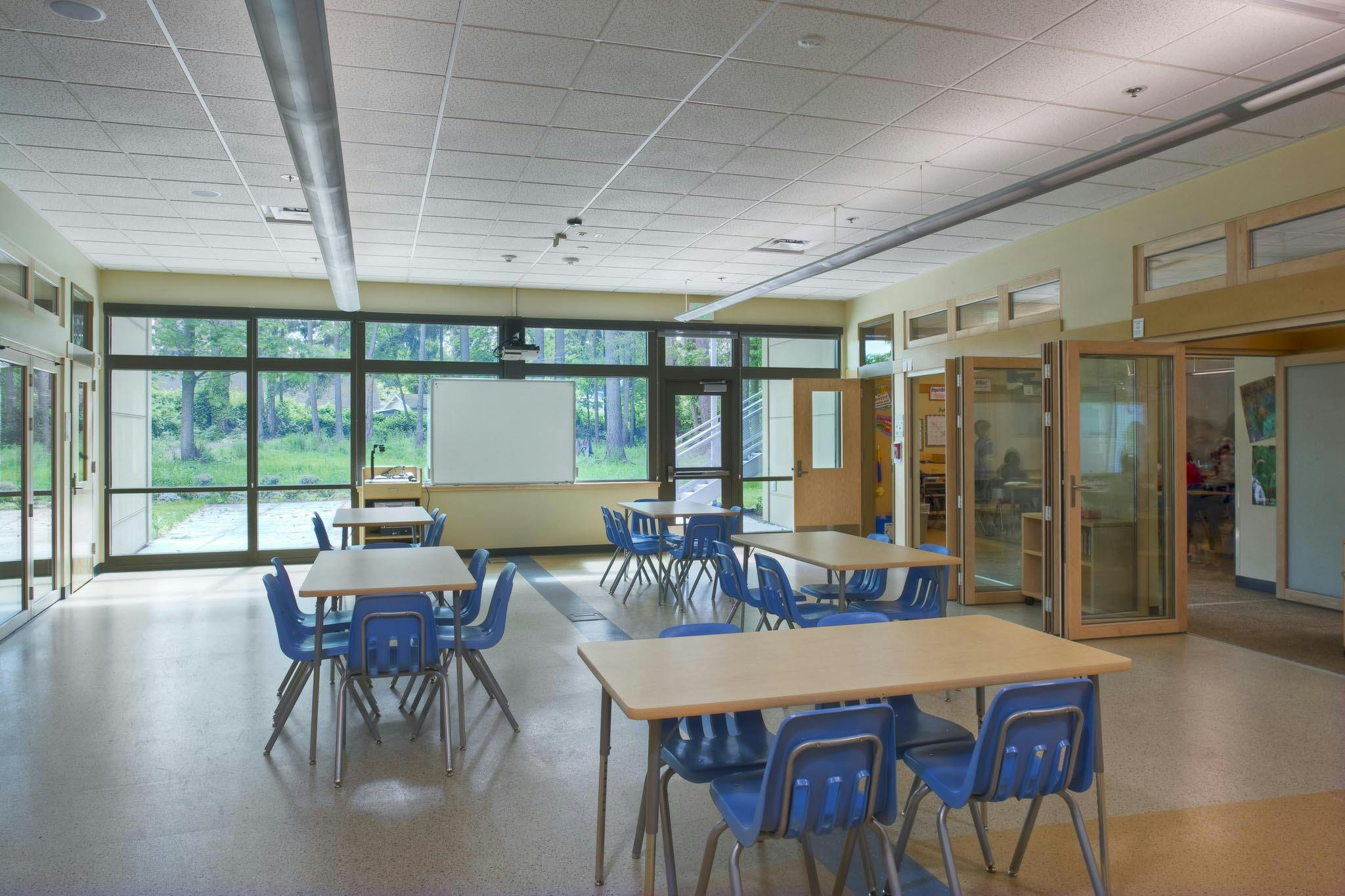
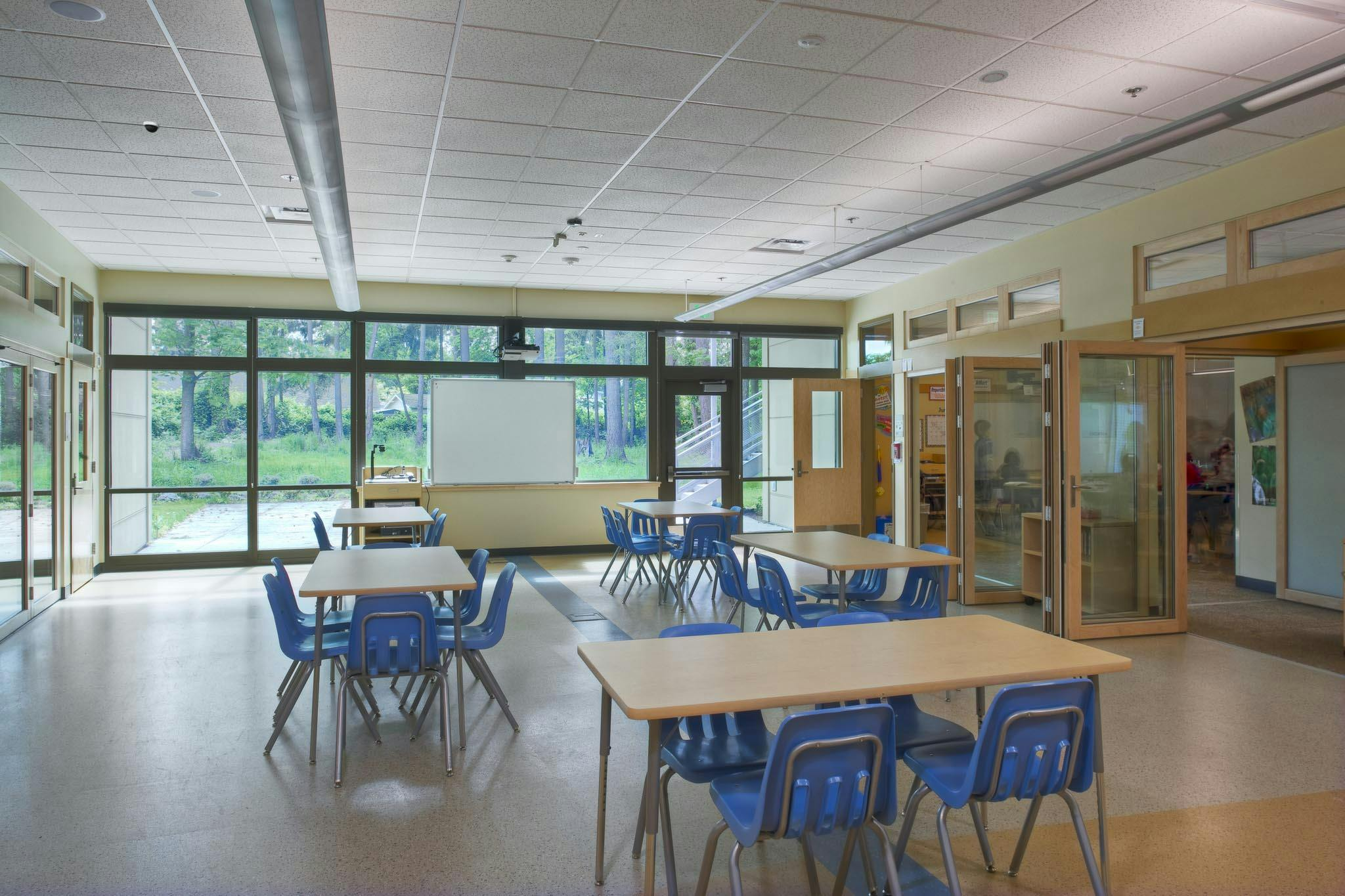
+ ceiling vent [978,70,1009,83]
+ dome security camera [143,121,160,133]
